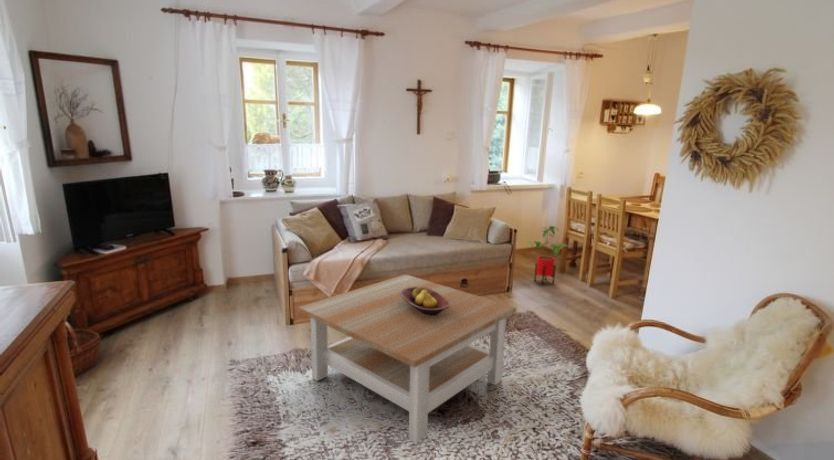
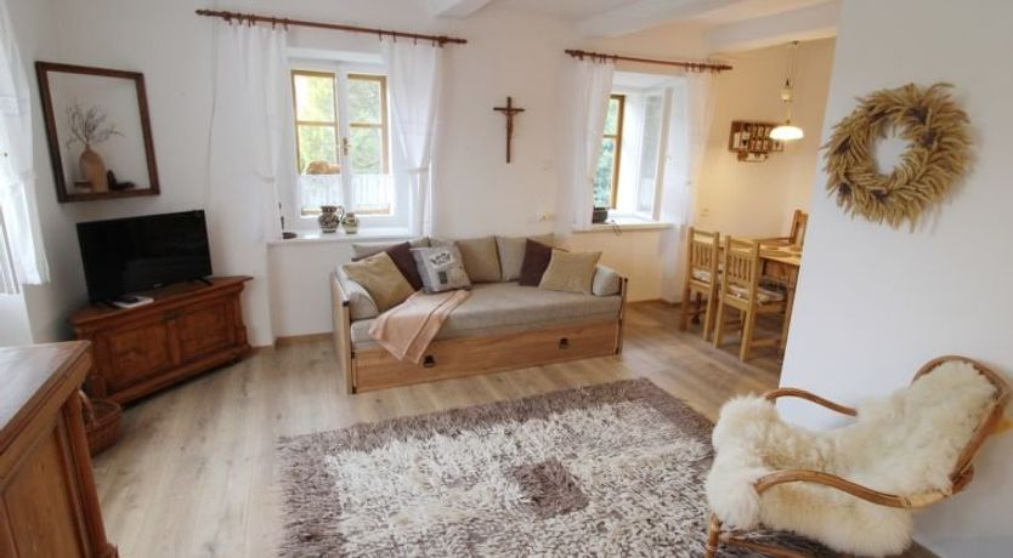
- fruit bowl [400,287,450,316]
- coffee table [297,273,517,444]
- house plant [526,225,569,286]
